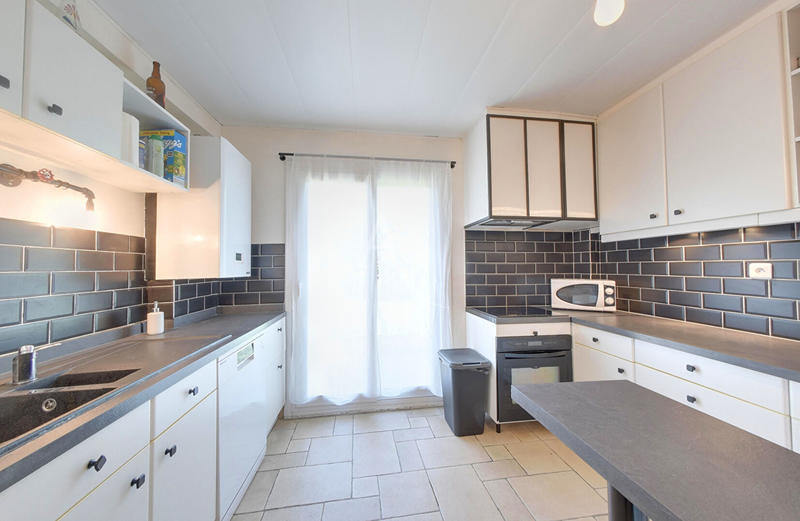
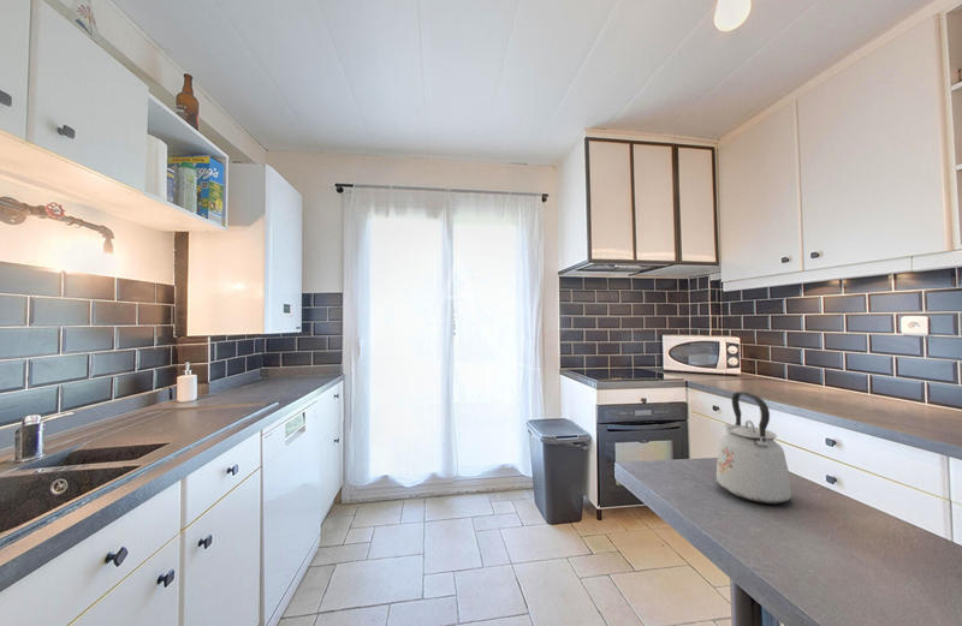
+ kettle [715,390,794,505]
